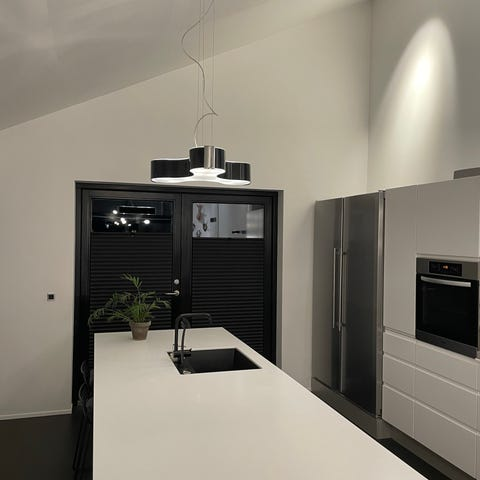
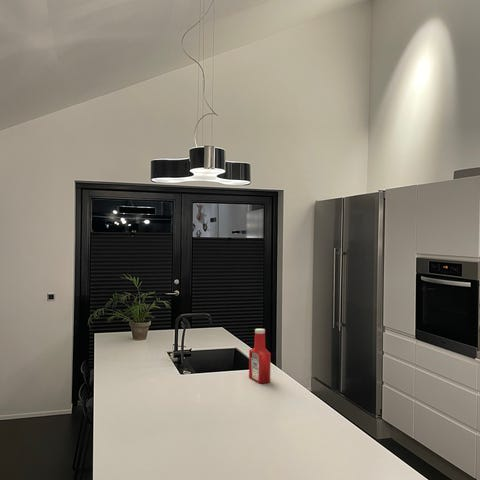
+ soap bottle [248,328,272,384]
